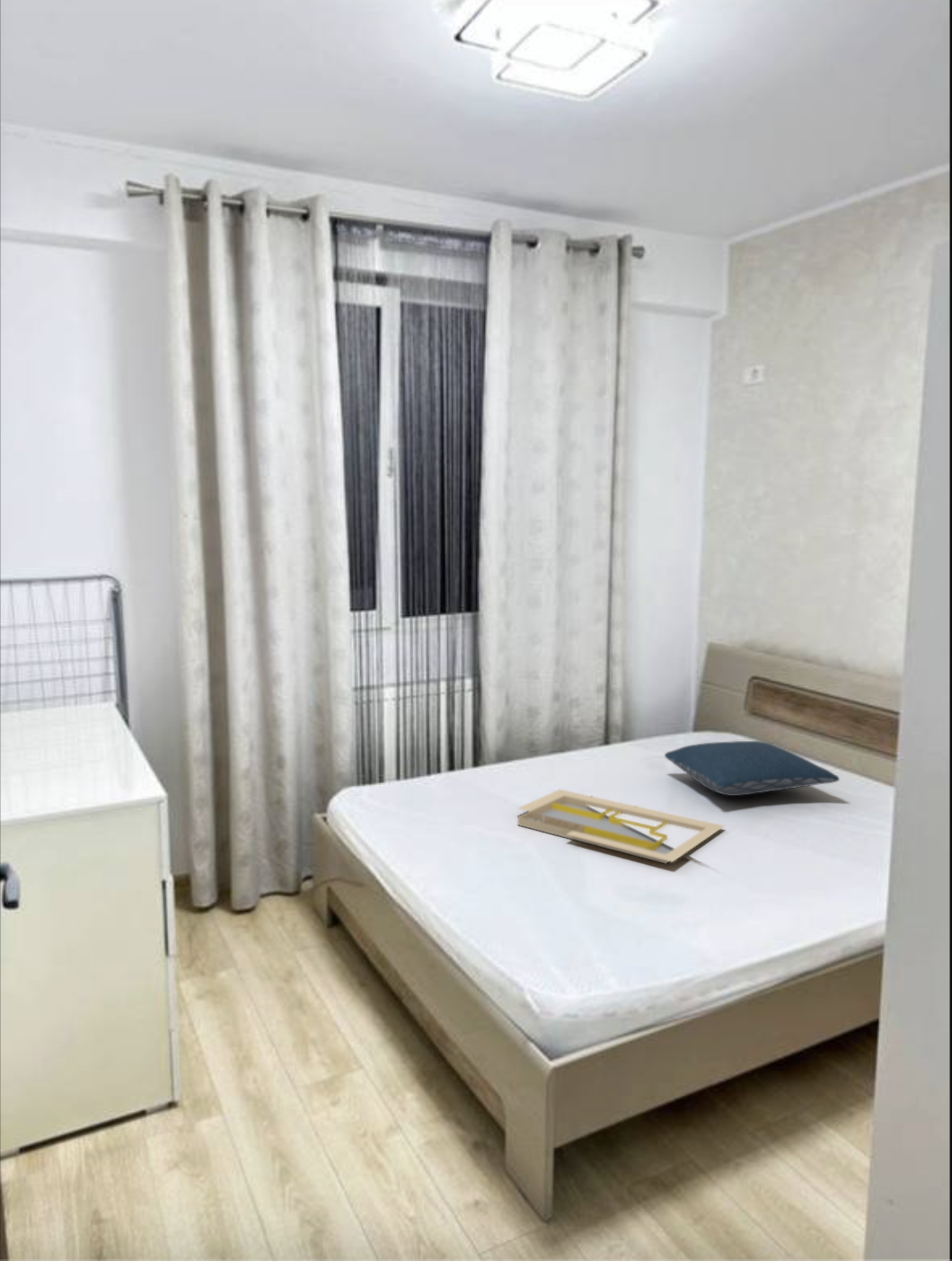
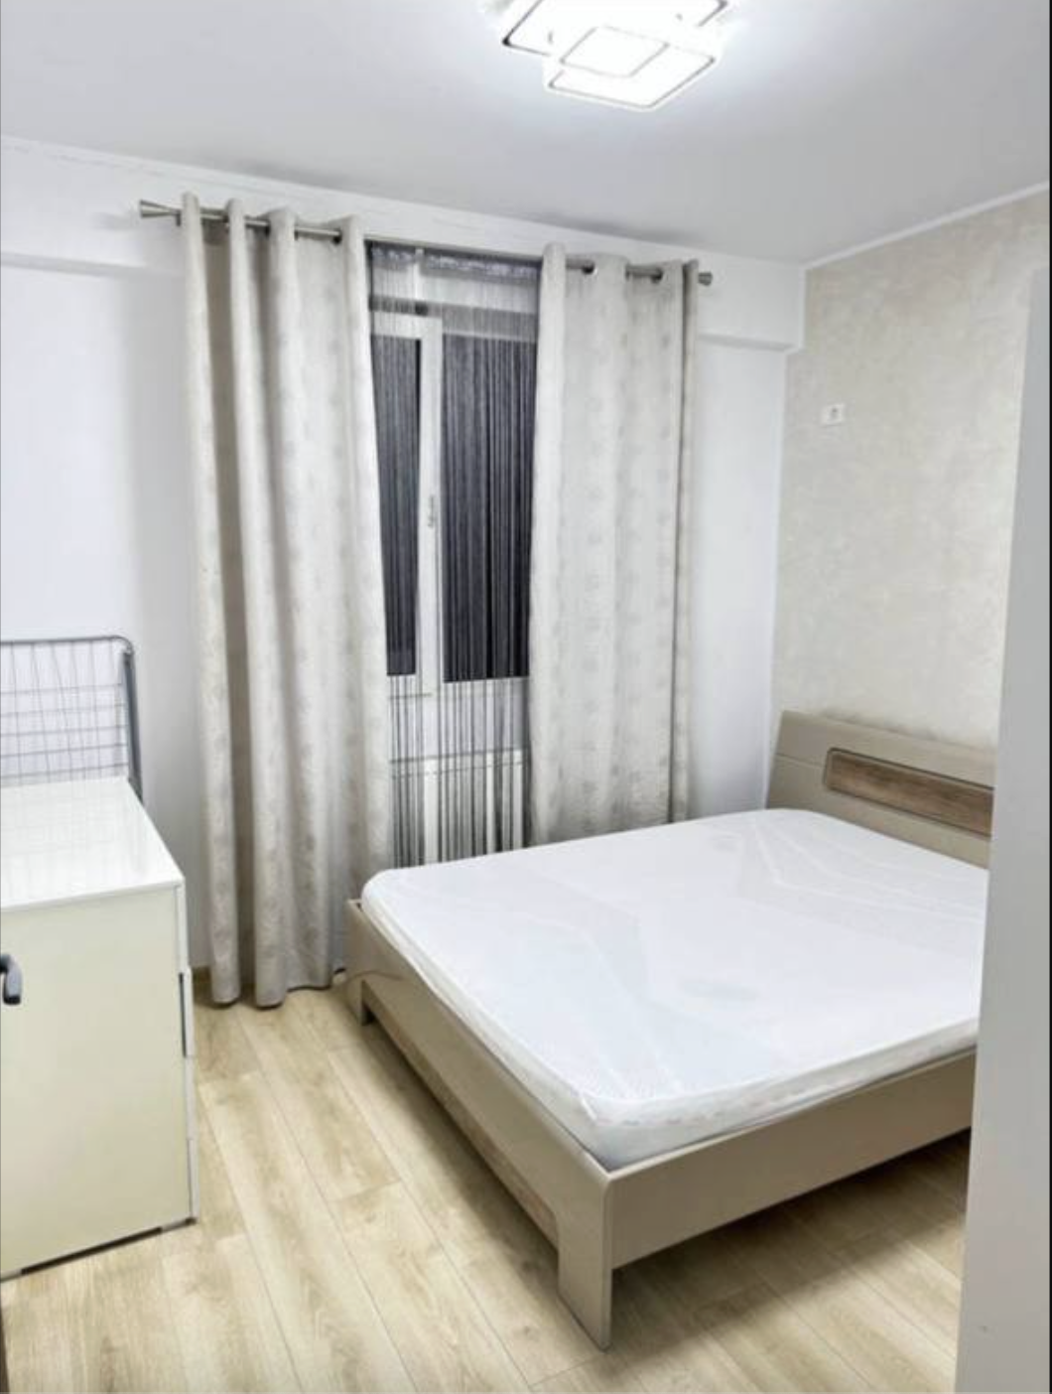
- pillow [664,740,841,797]
- serving tray [516,789,726,865]
